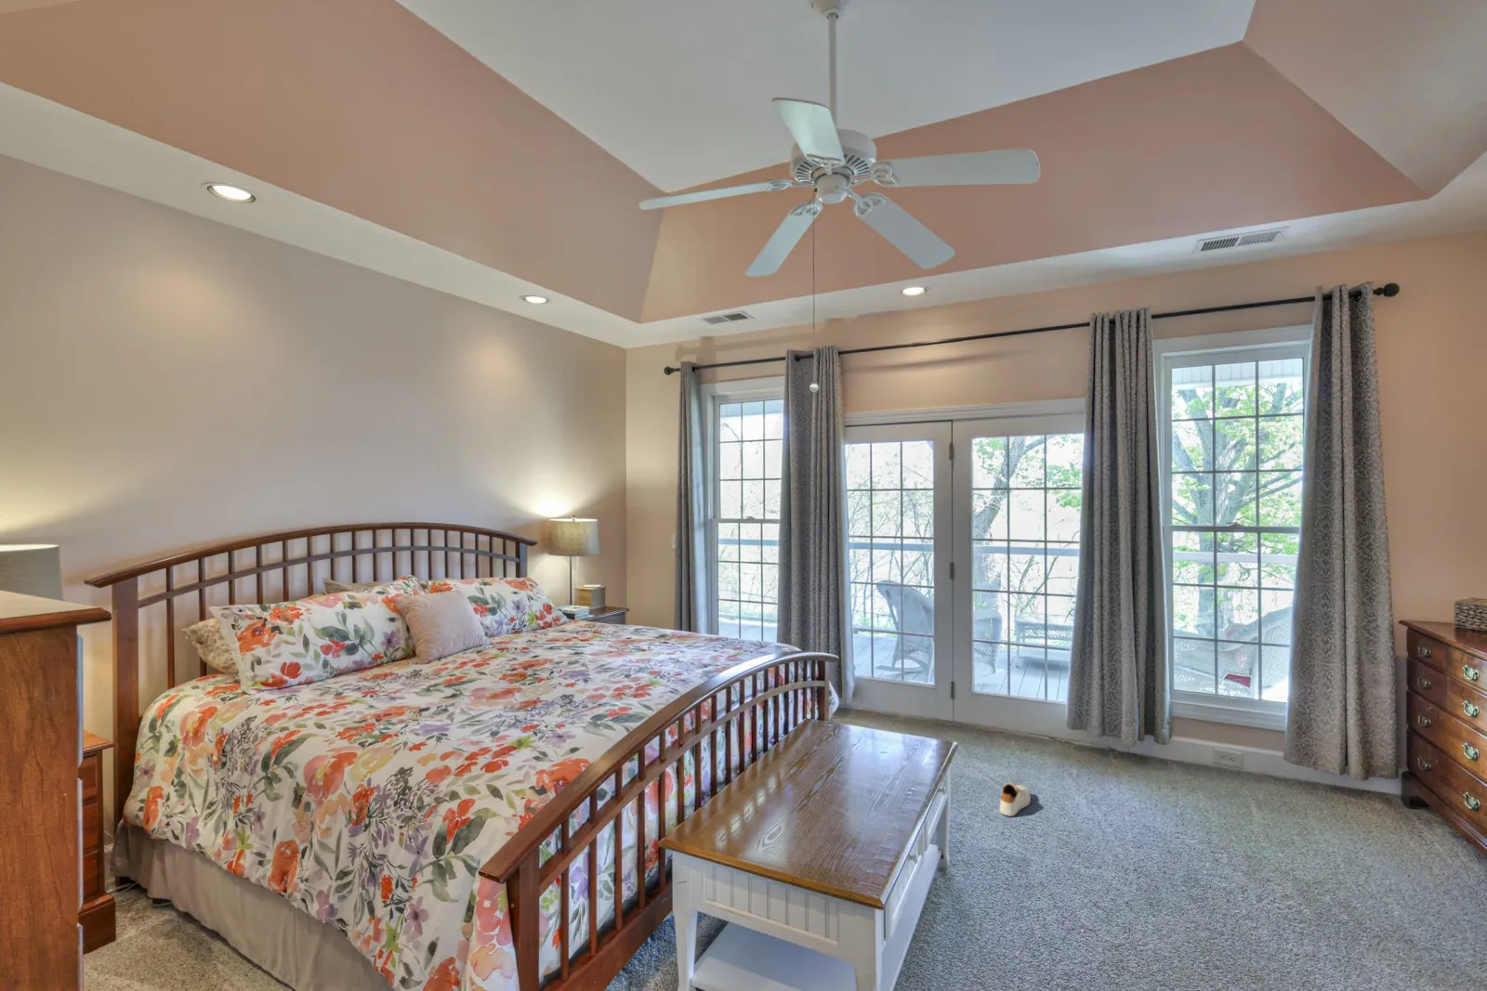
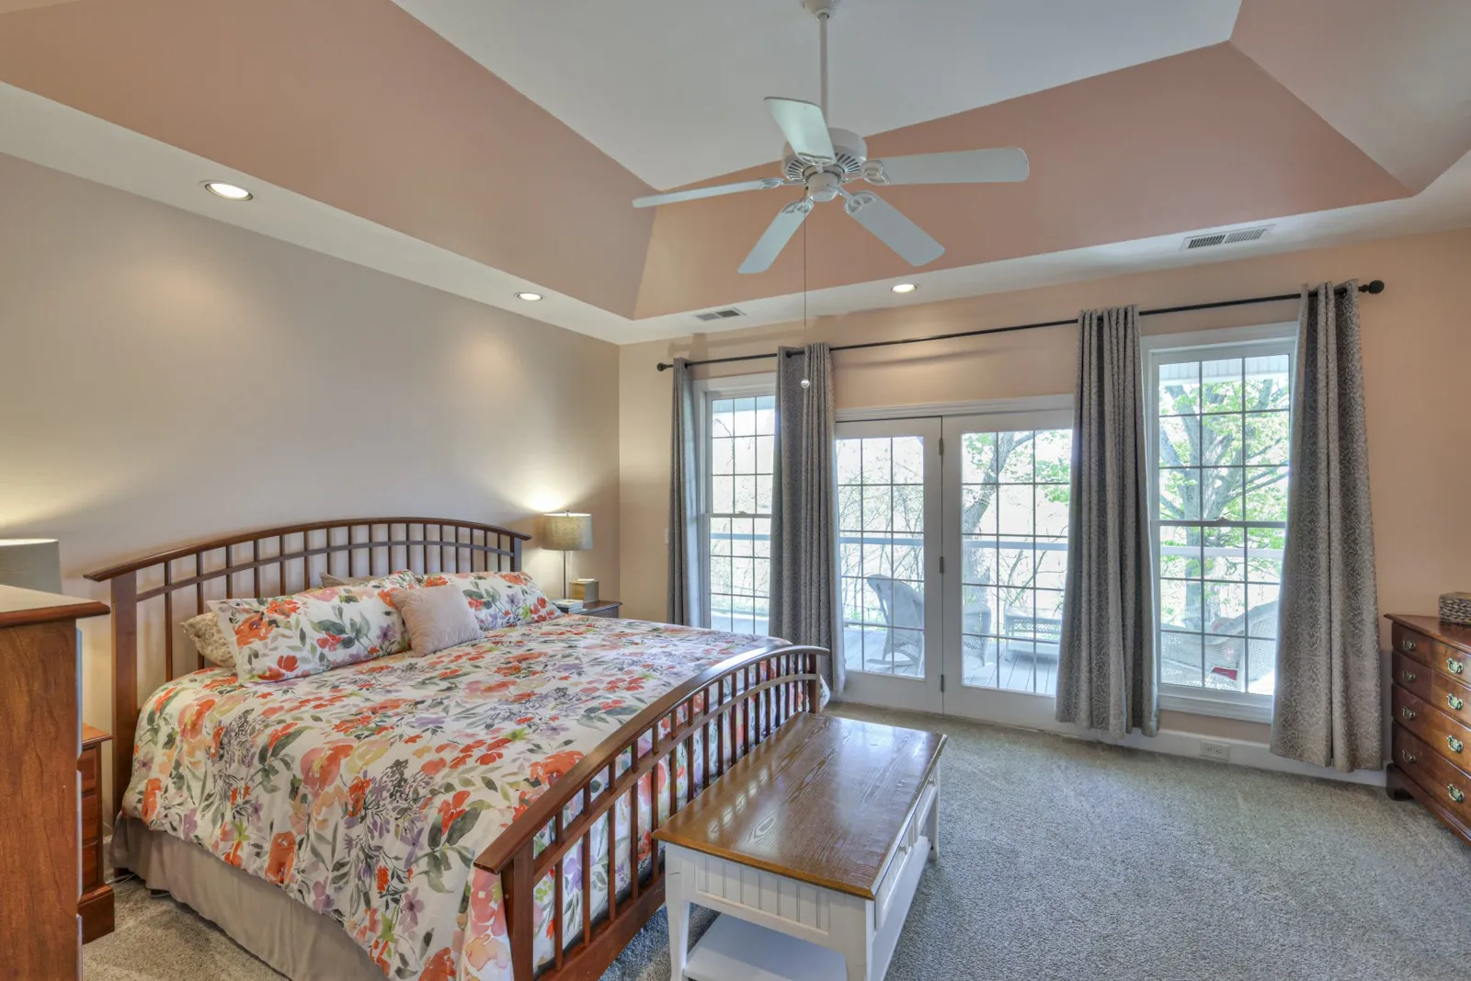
- shoe [999,782,1031,817]
